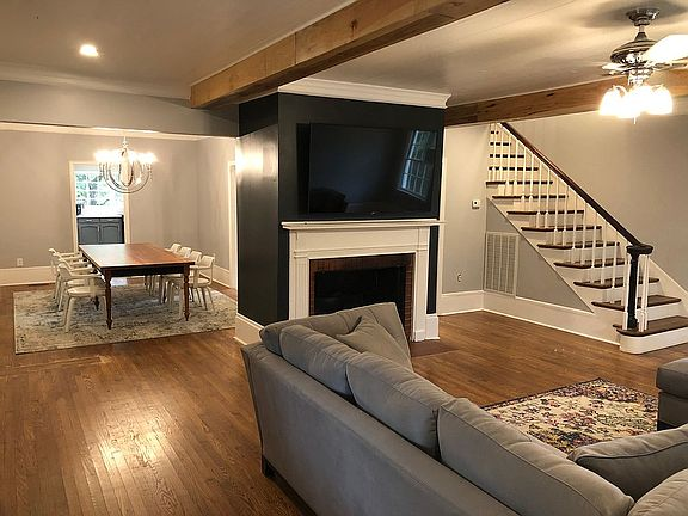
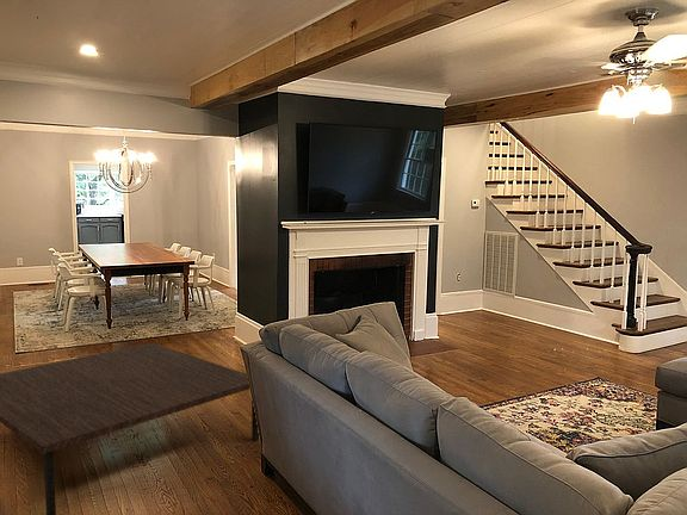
+ coffee table [0,341,260,515]
